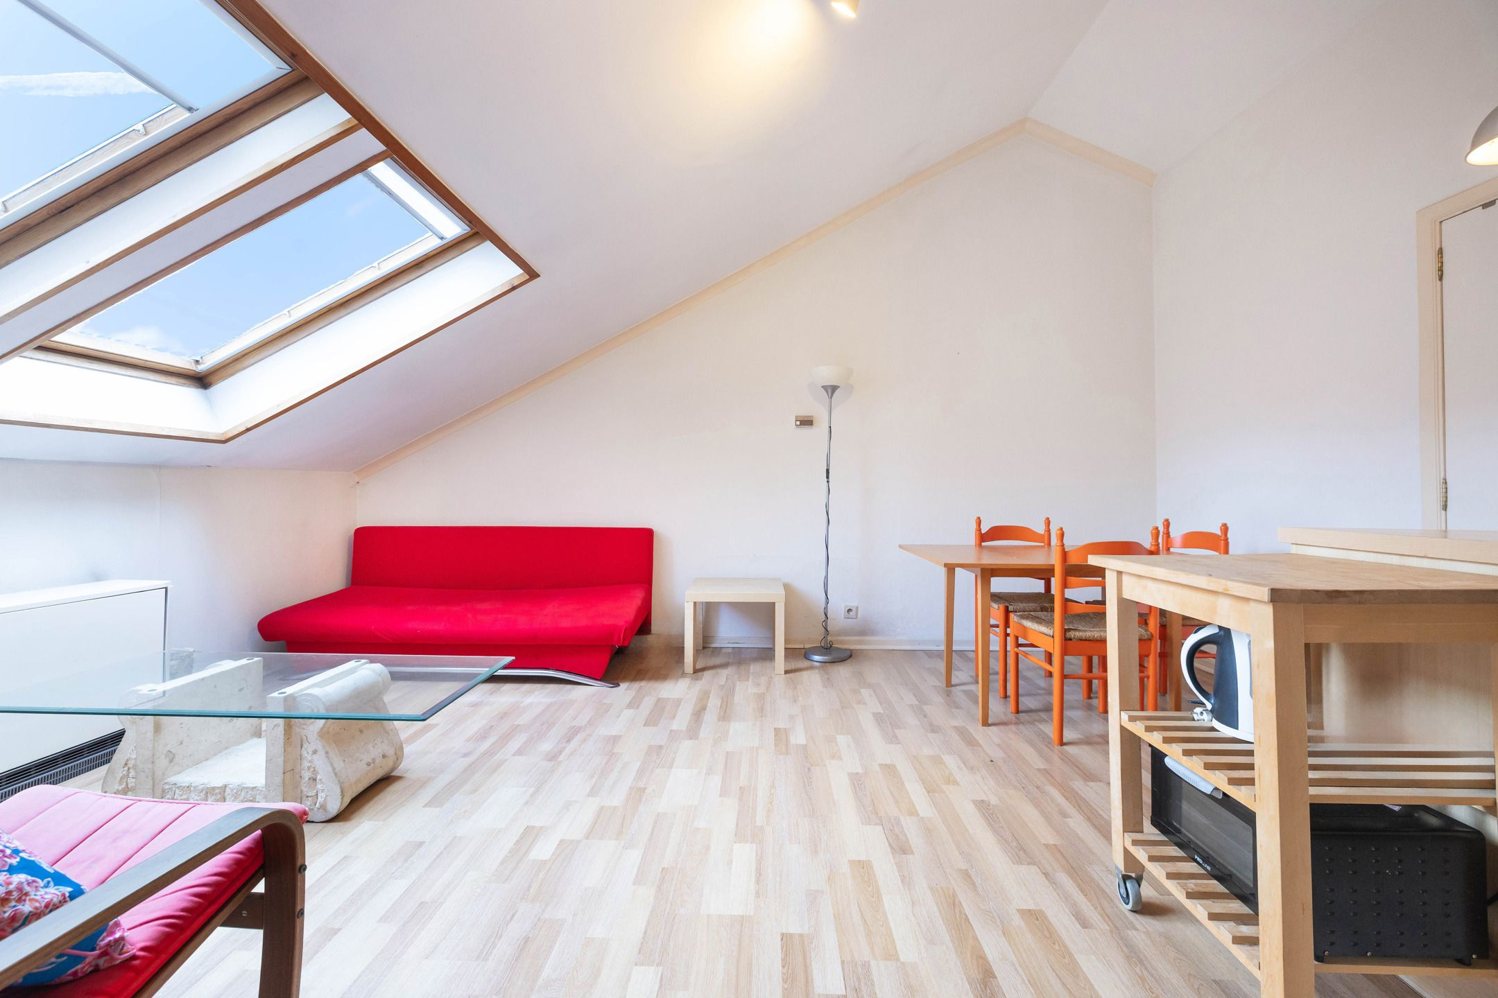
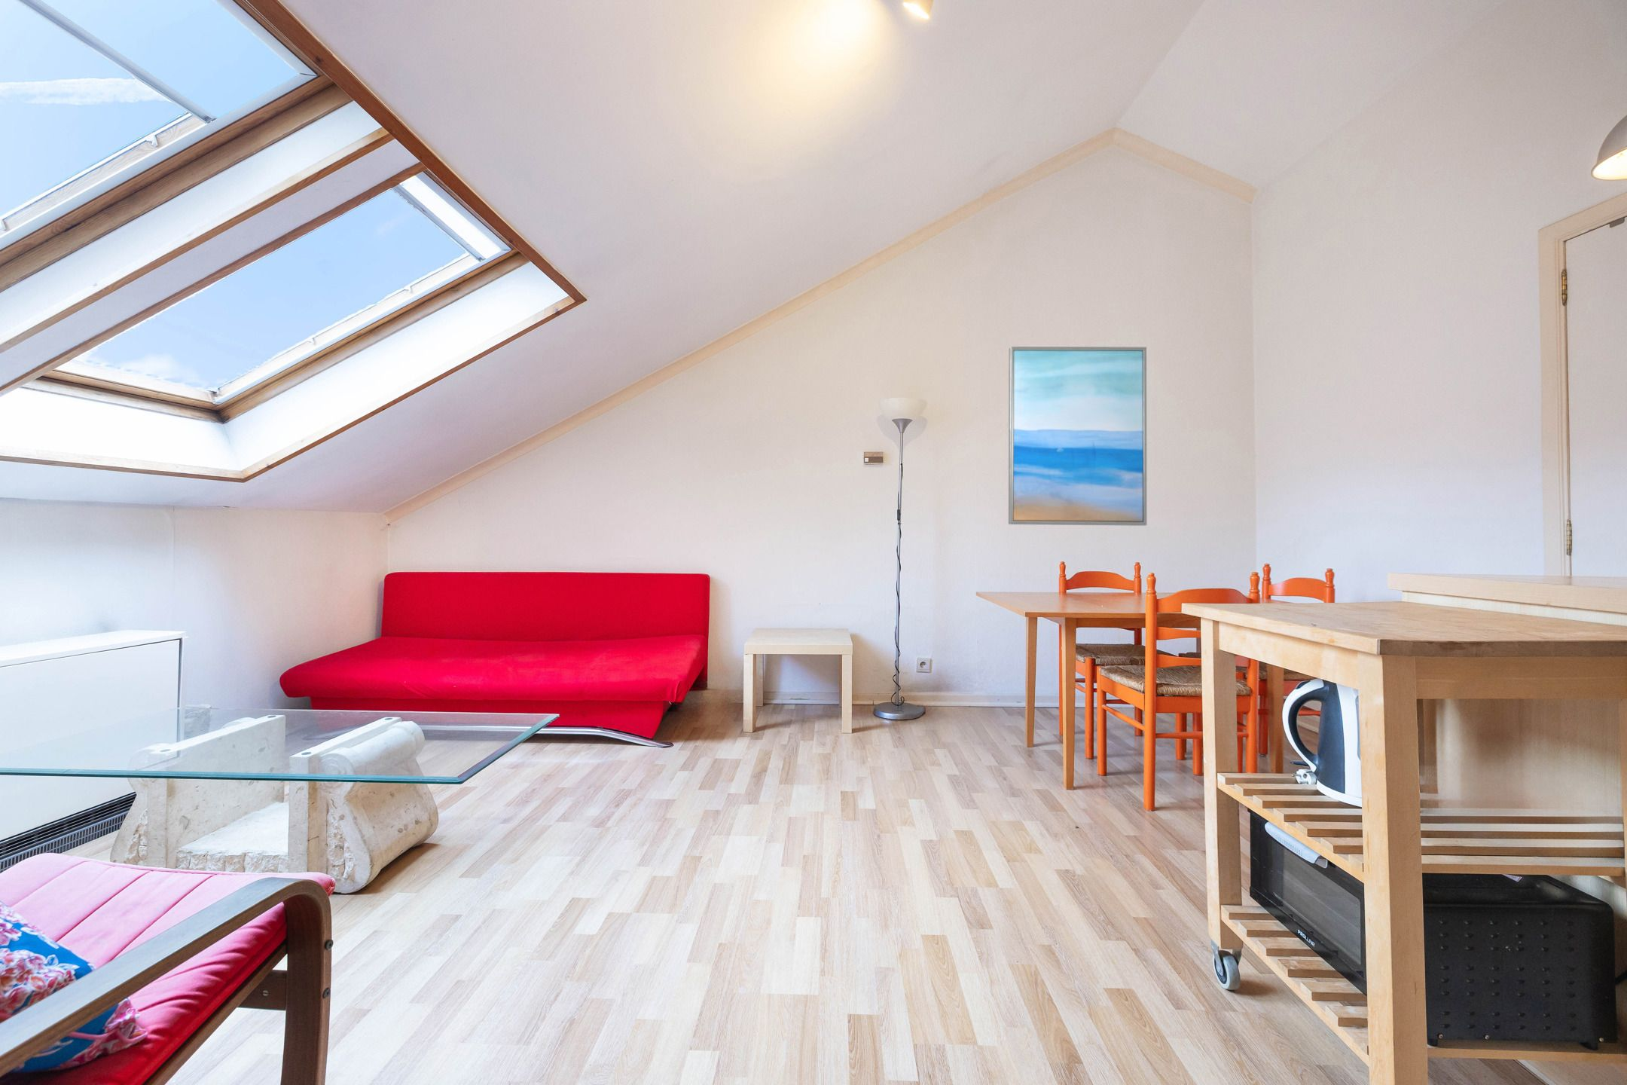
+ wall art [1008,346,1148,527]
